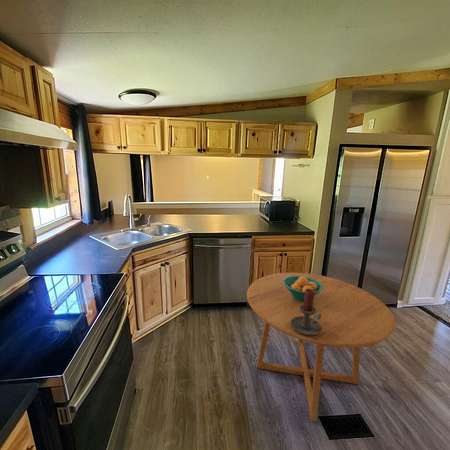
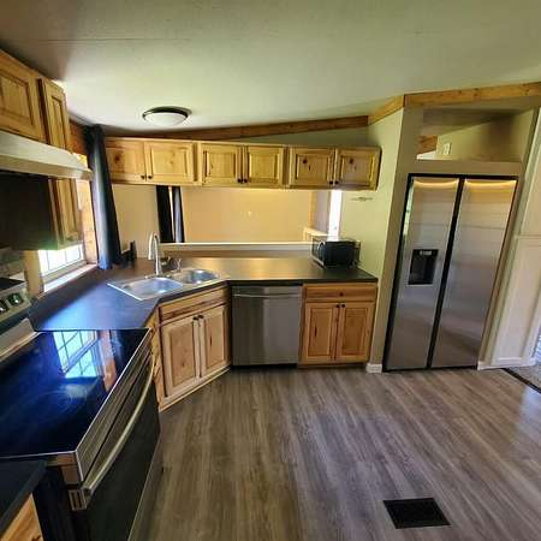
- fruit bowl [283,276,323,302]
- dining table [246,272,396,422]
- candle holder [291,289,322,336]
